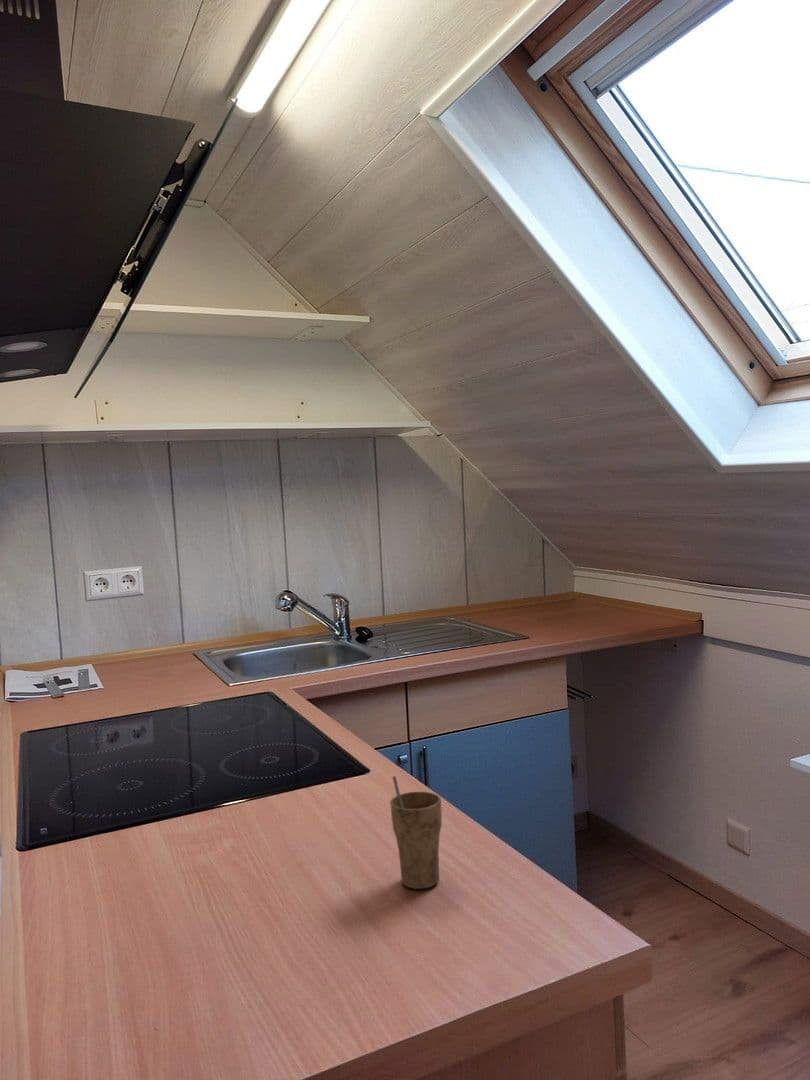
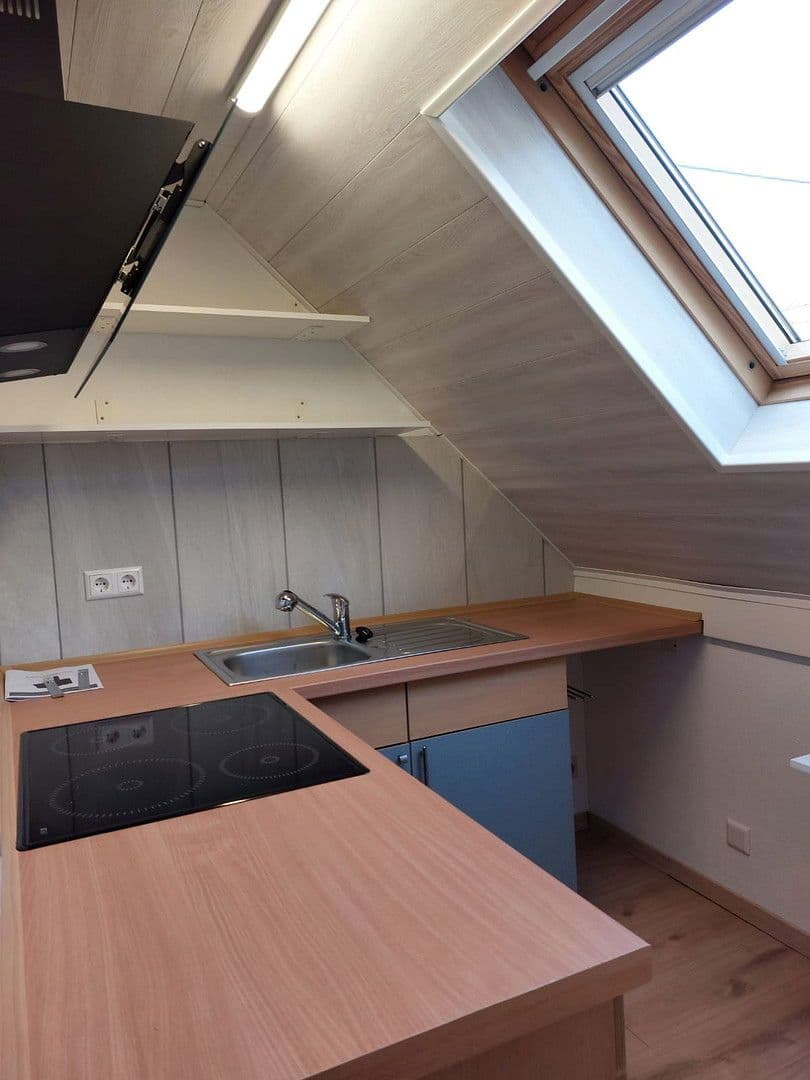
- cup [389,775,443,890]
